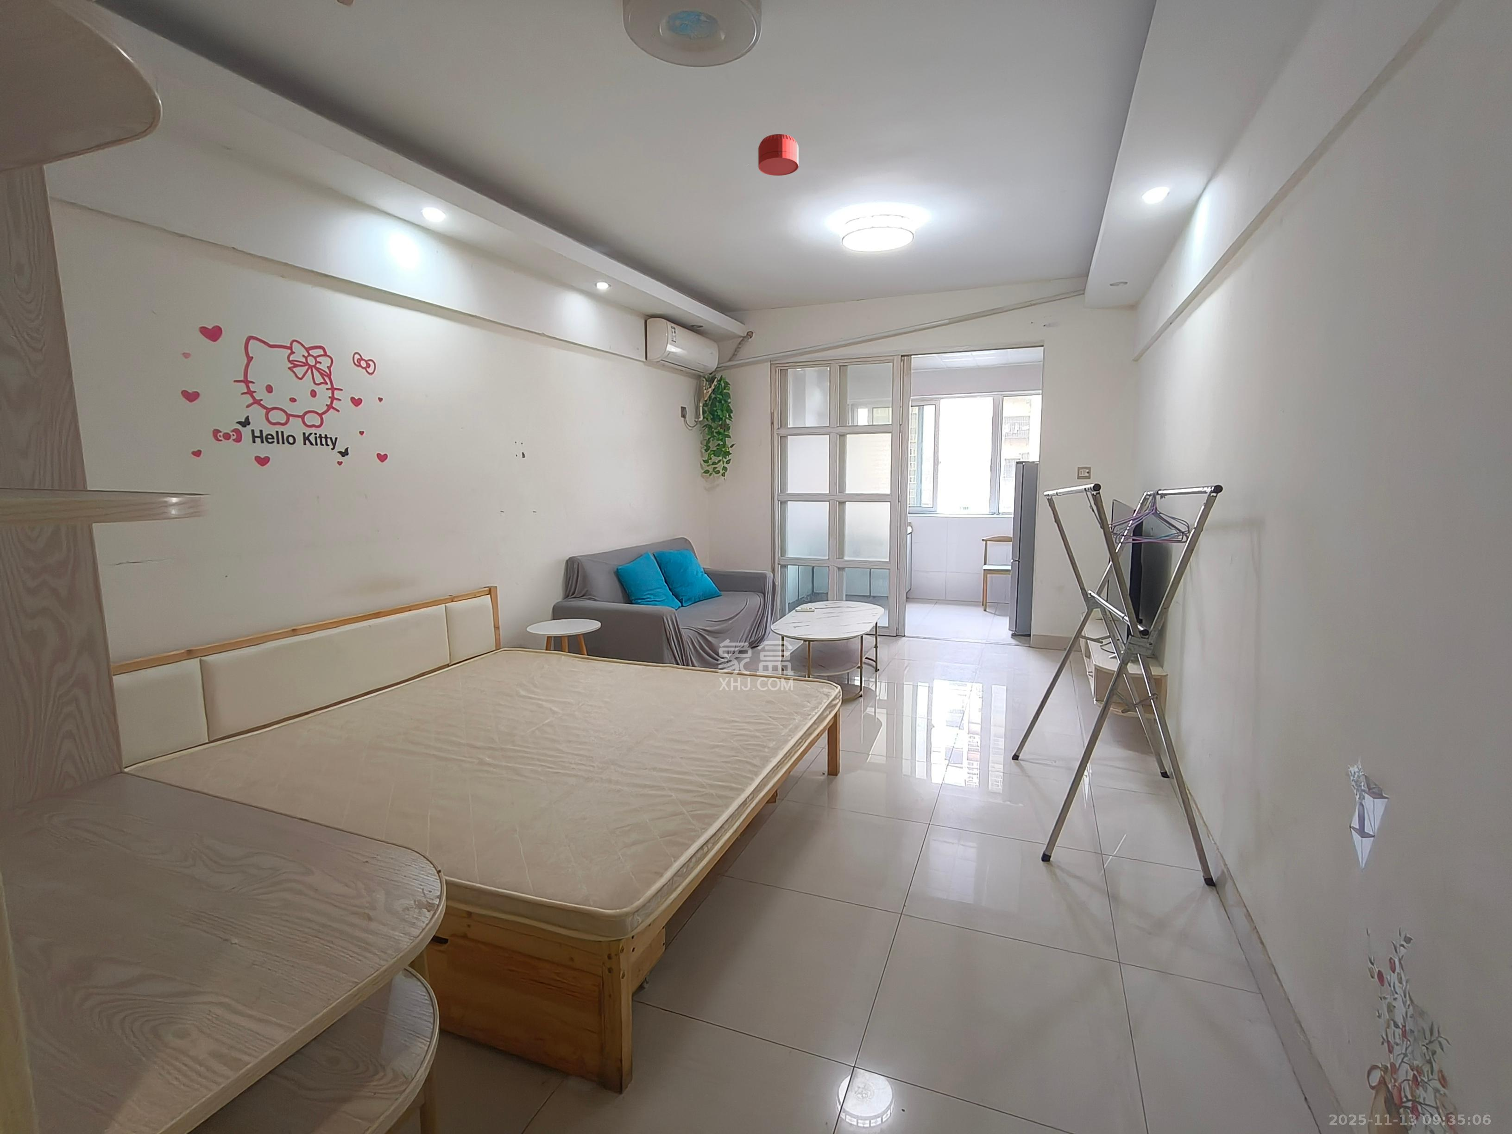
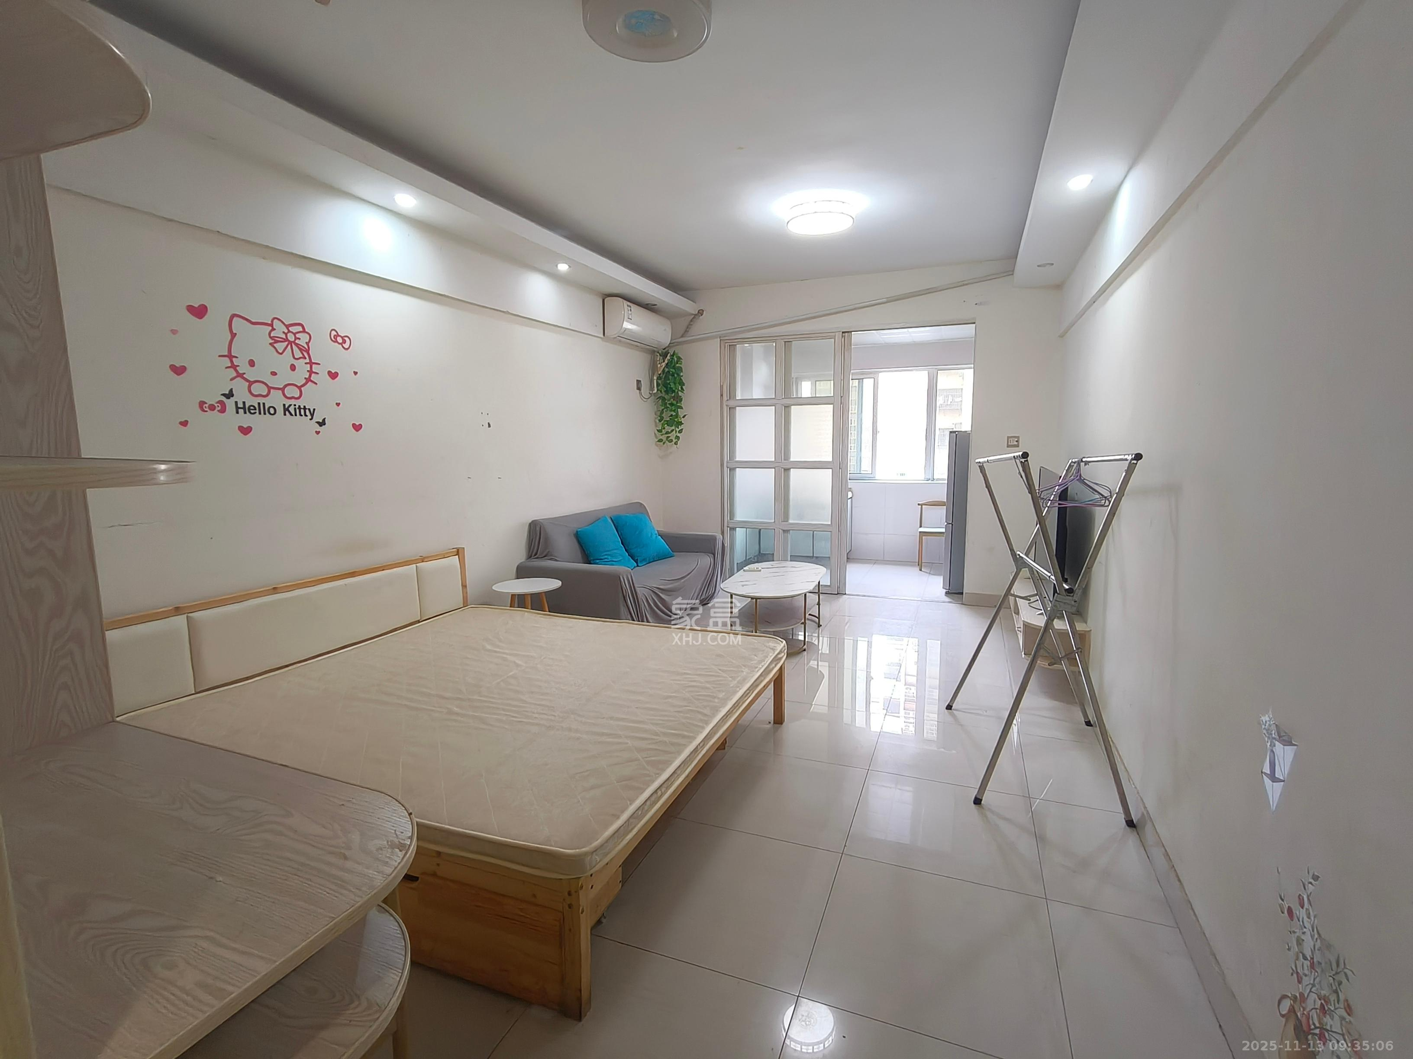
- smoke detector [758,133,799,176]
